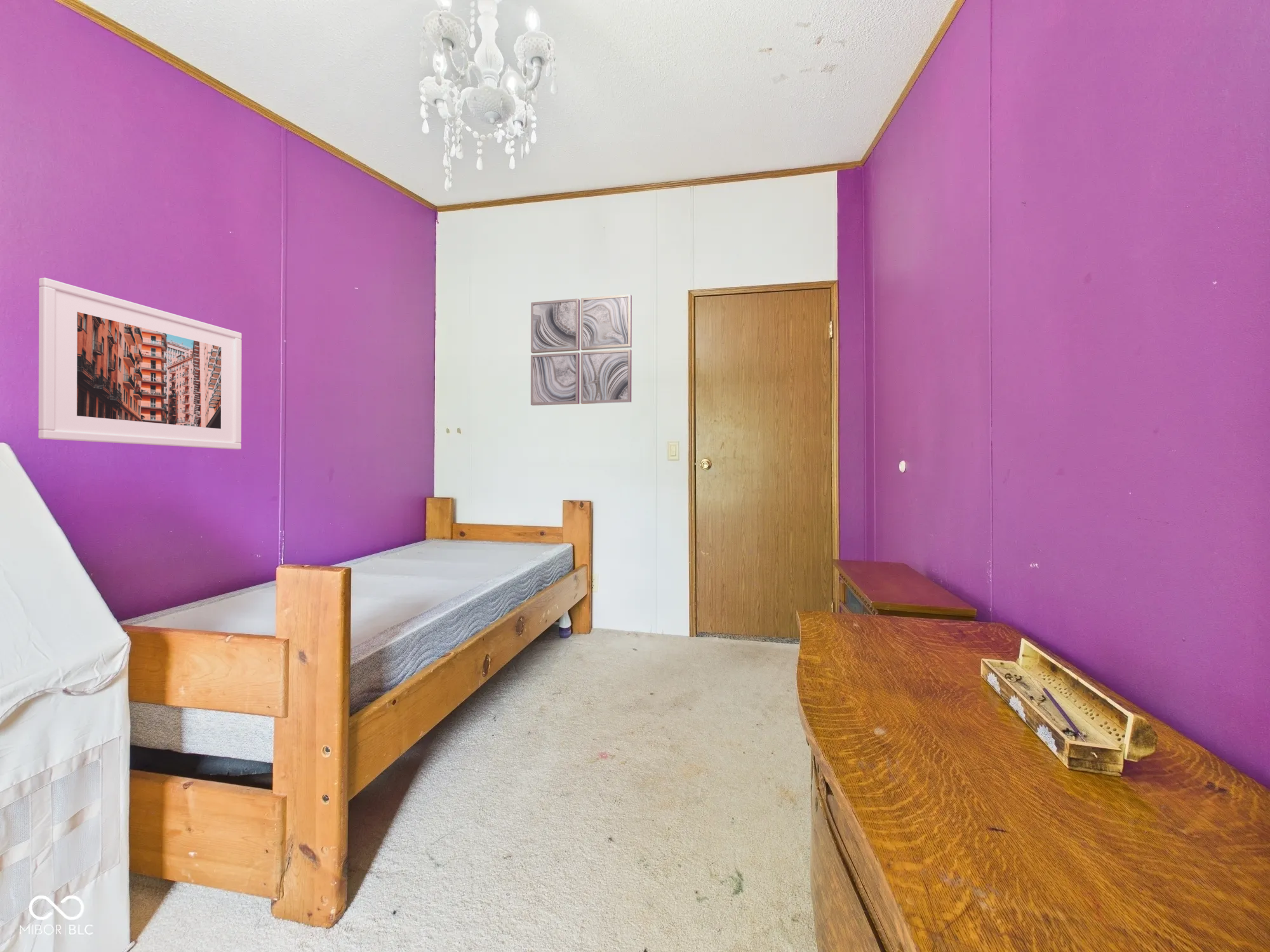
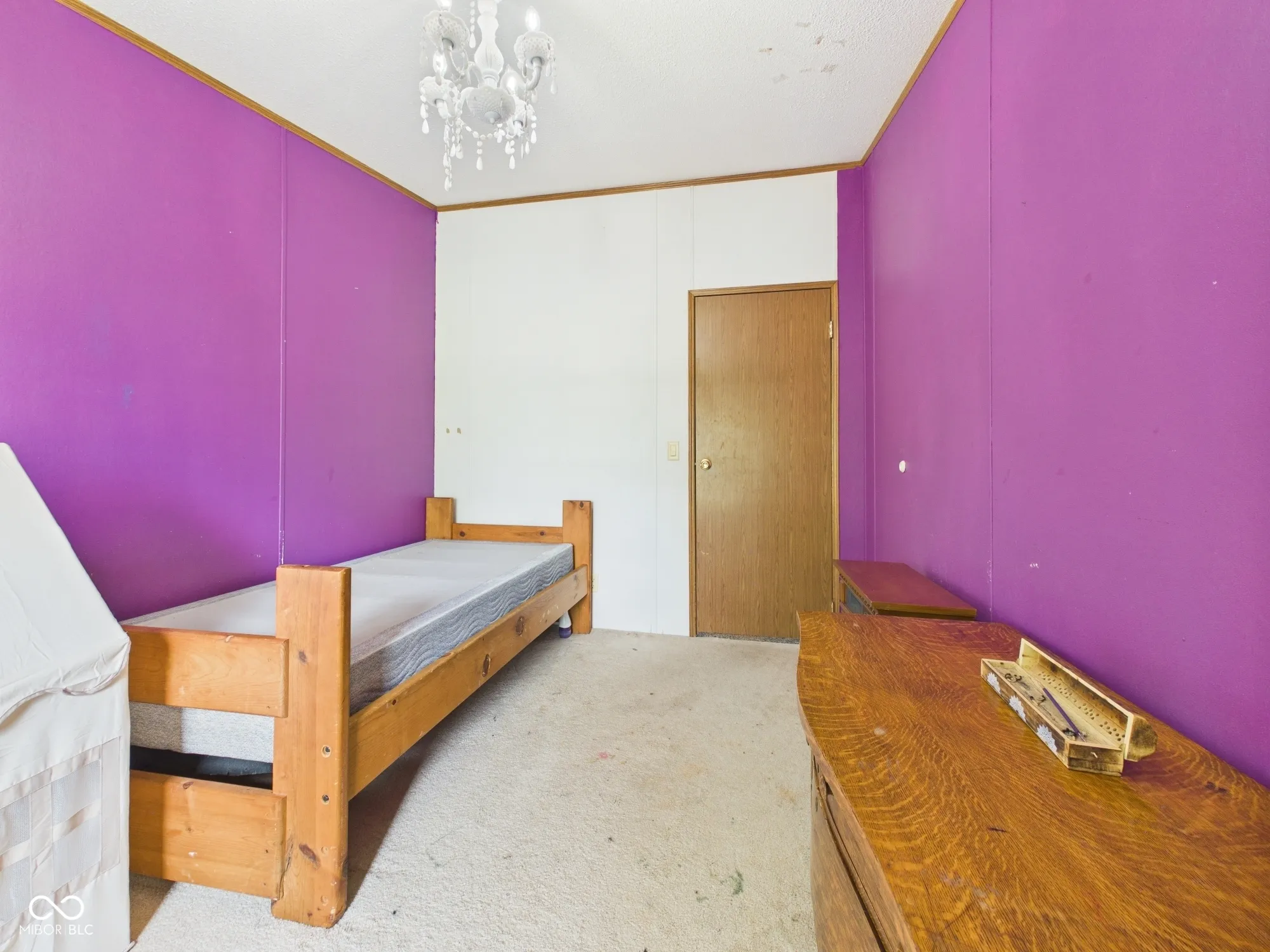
- wall art [530,293,632,406]
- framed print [38,277,243,450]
